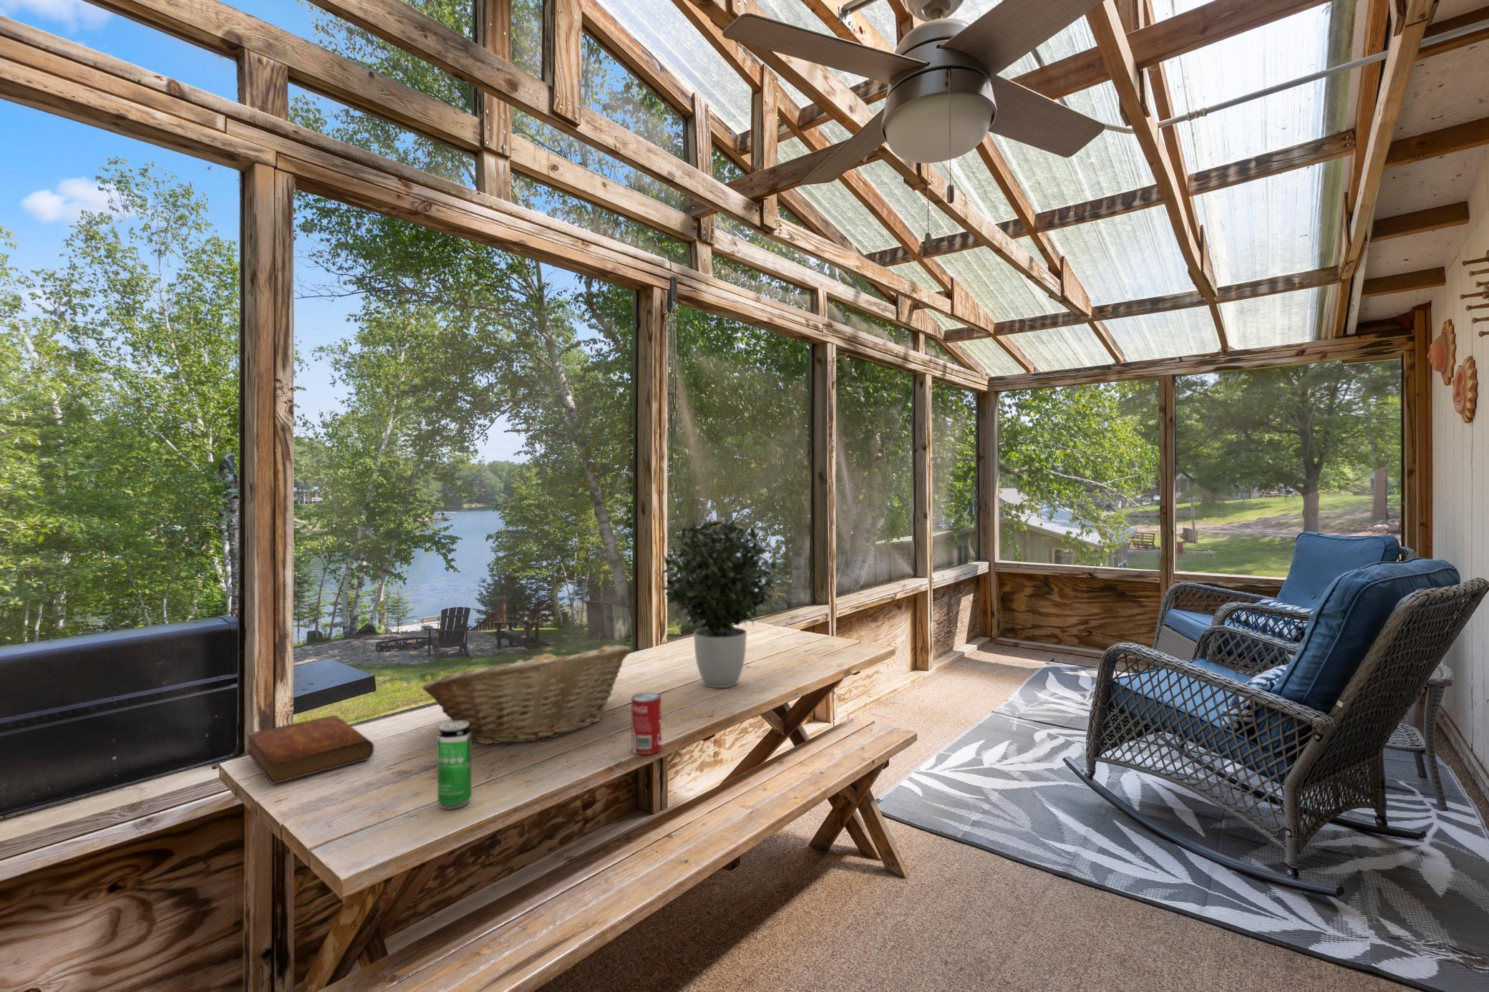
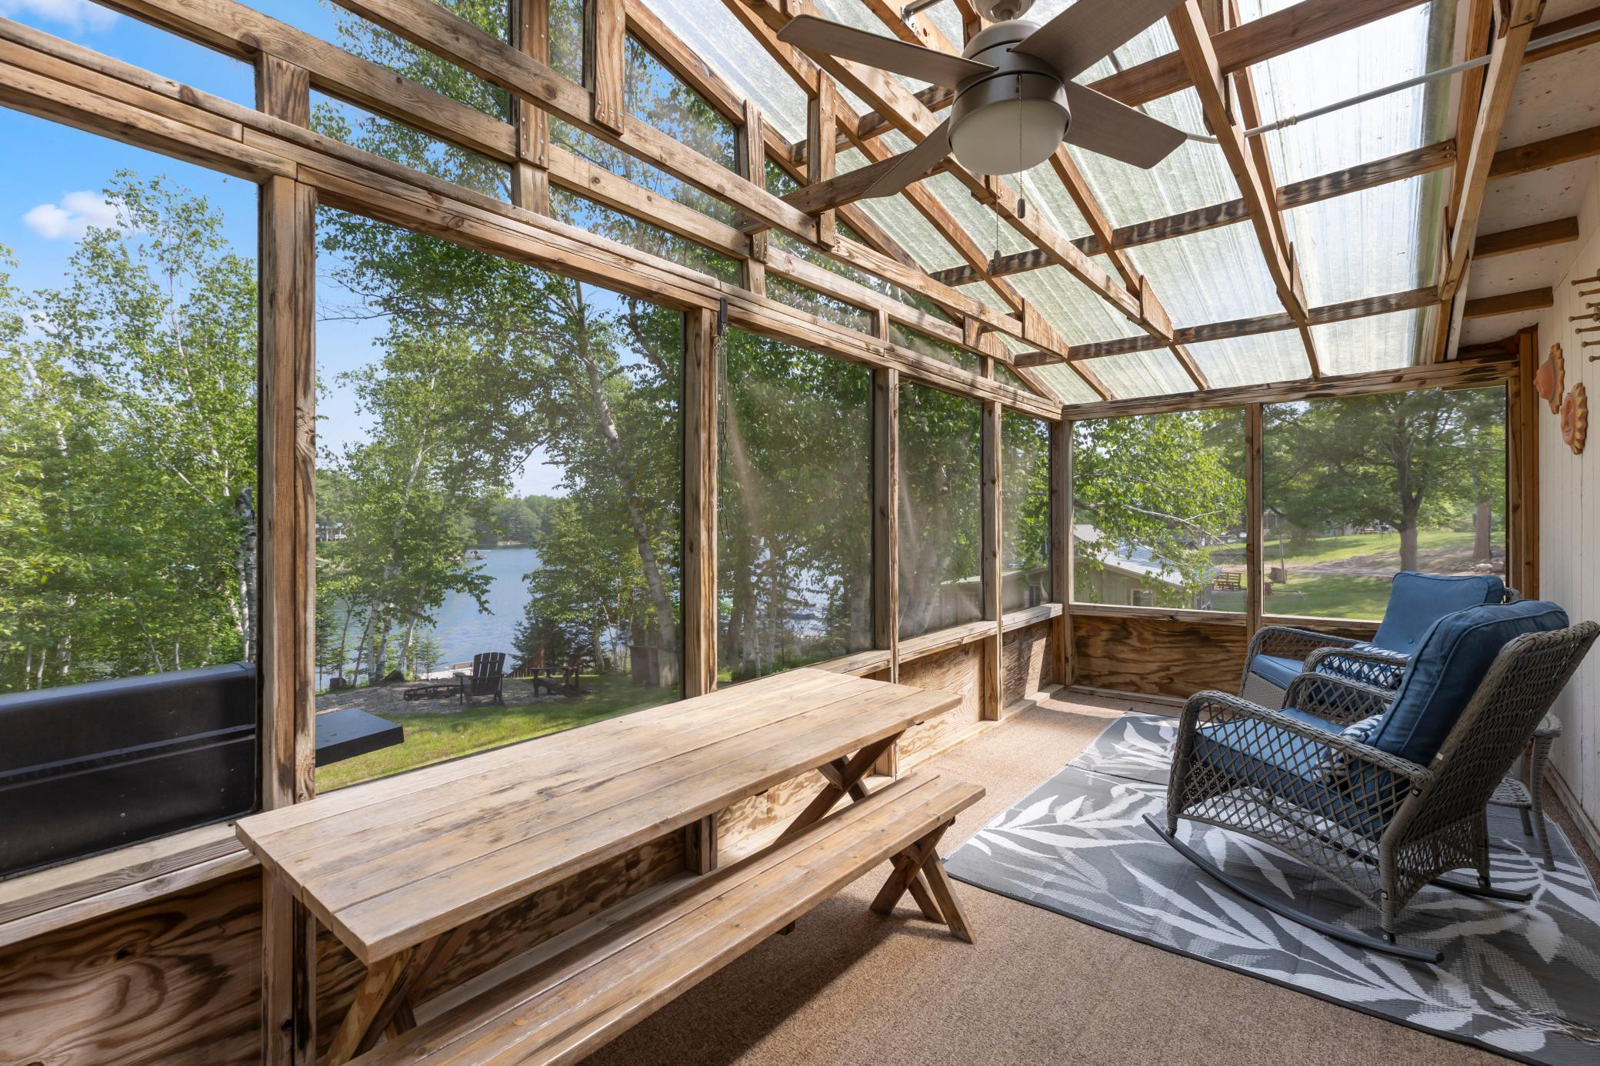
- beverage can [436,721,473,809]
- fruit basket [422,644,631,744]
- beverage can [631,692,662,755]
- potted plant [660,518,778,689]
- bible [246,715,374,785]
